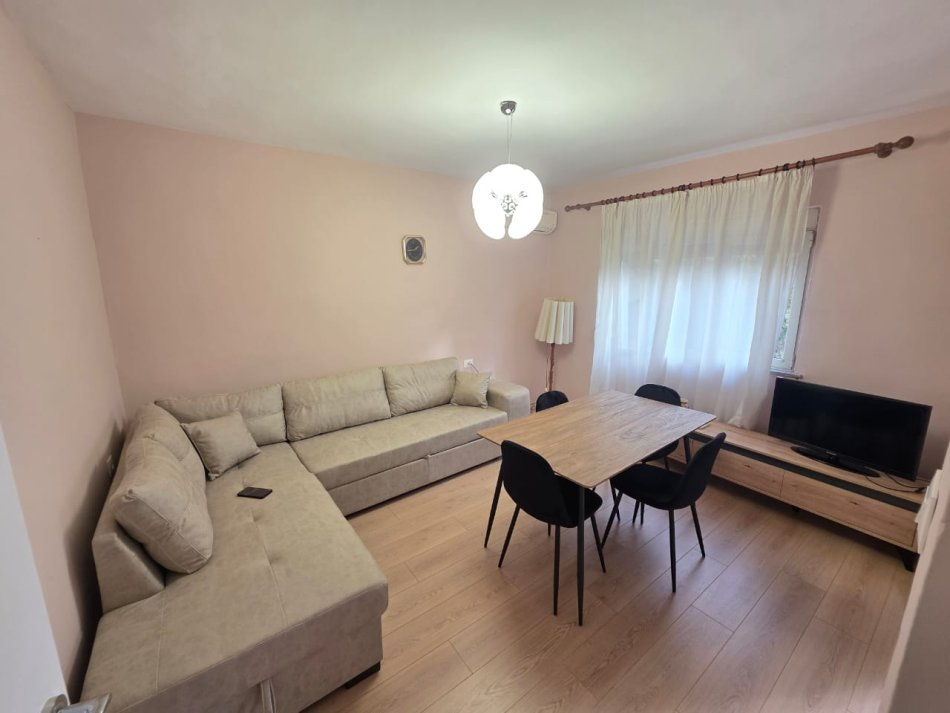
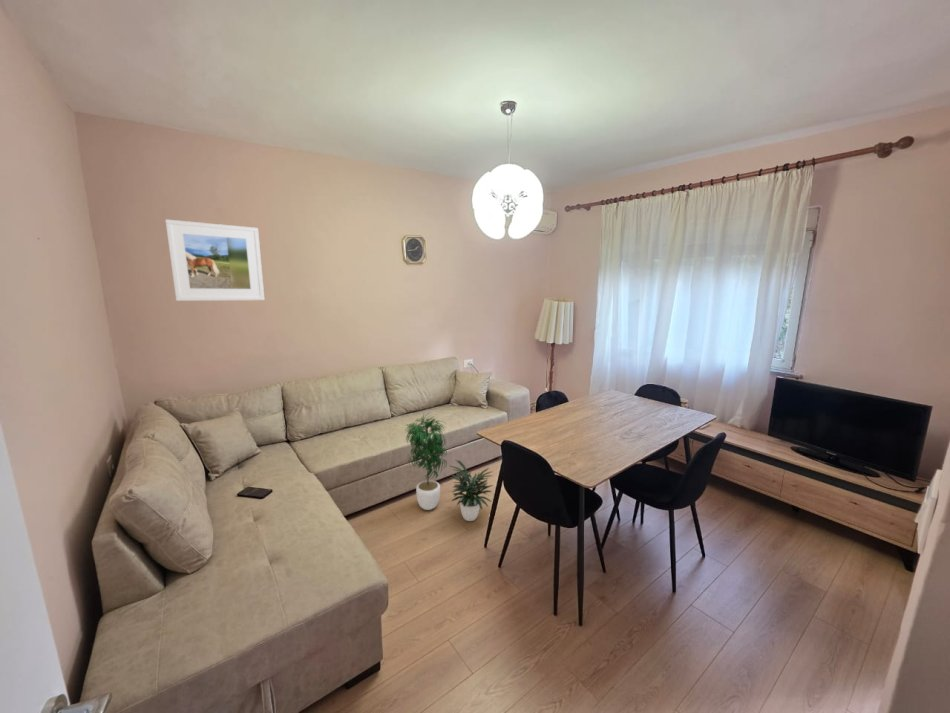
+ potted plant [404,412,494,522]
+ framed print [164,218,265,302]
